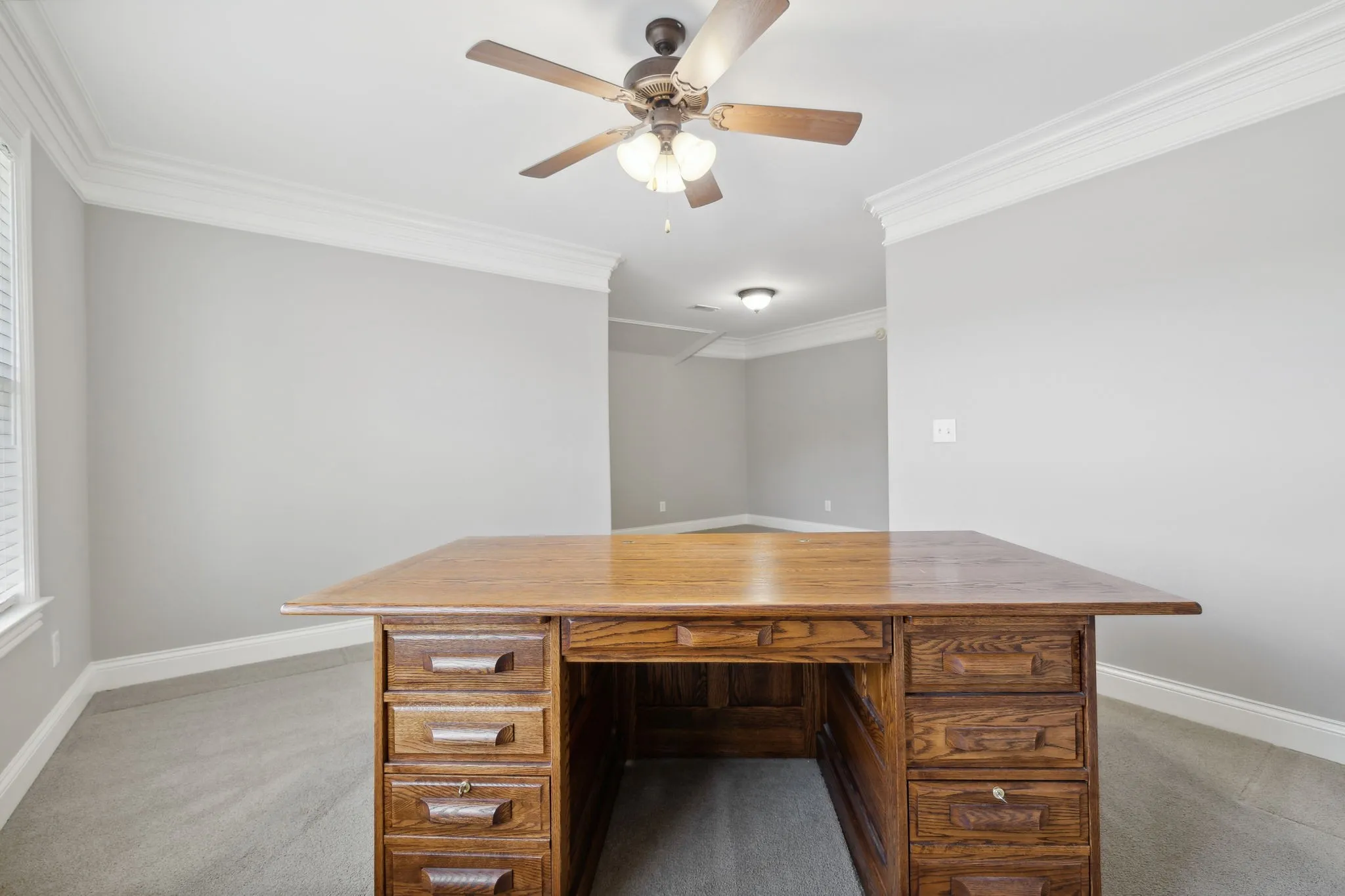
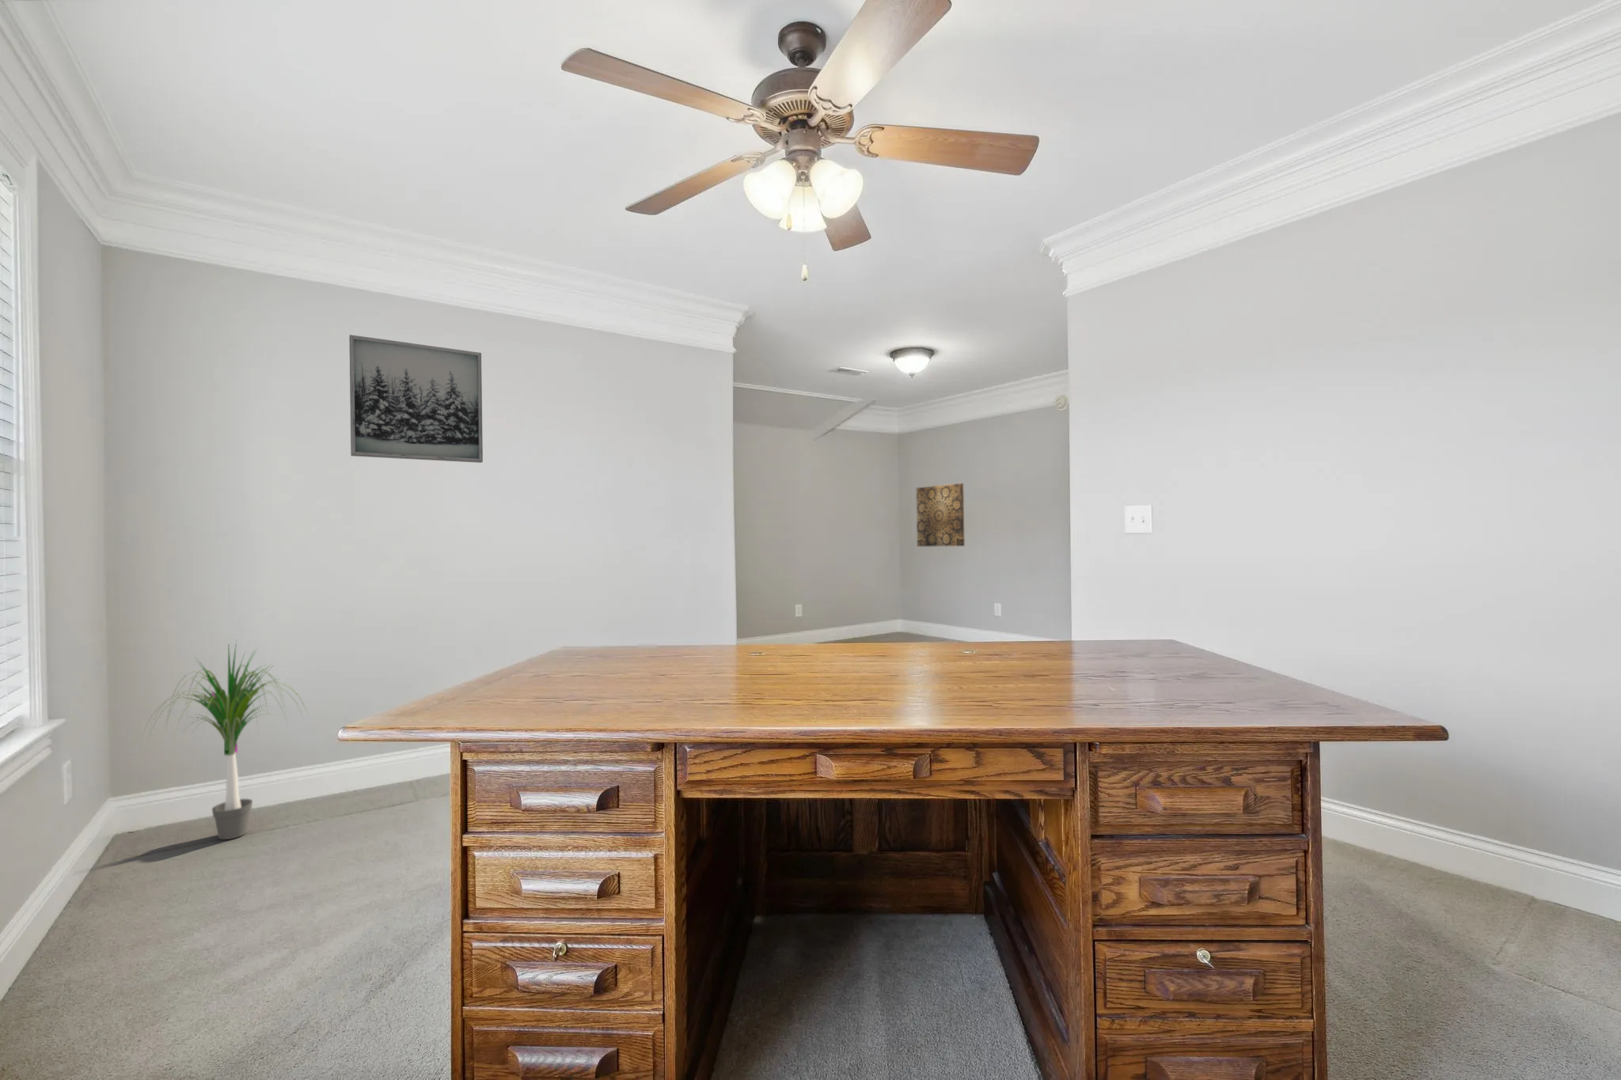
+ wall art [916,482,965,547]
+ wall art [348,334,483,464]
+ potted plant [141,640,309,840]
